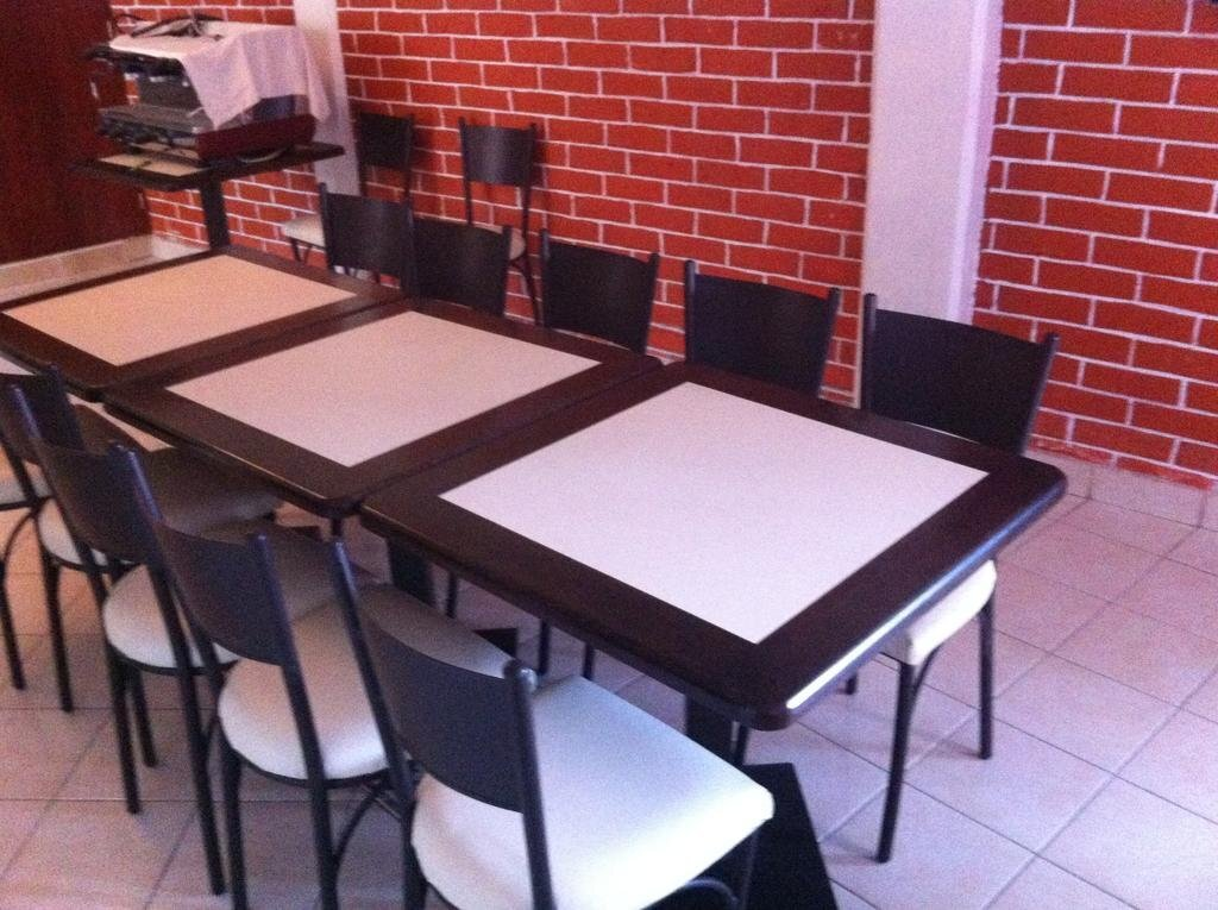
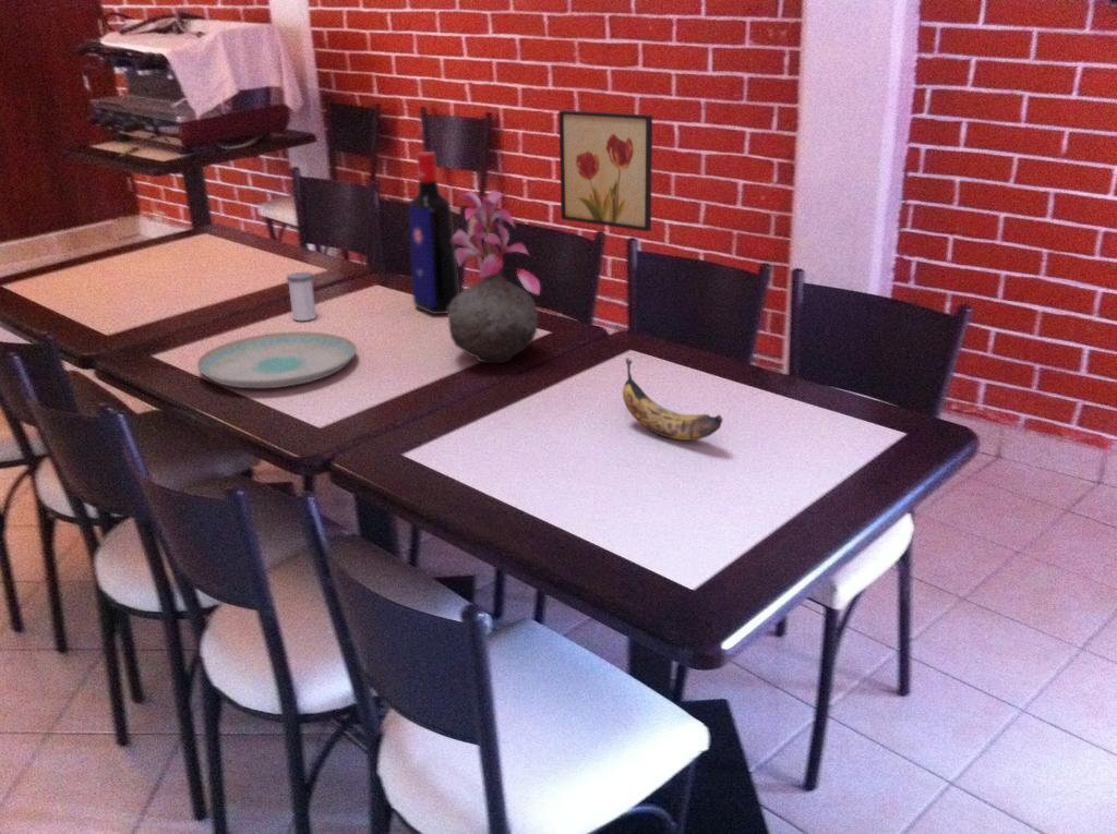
+ wall art [557,109,653,232]
+ vase [447,189,541,364]
+ banana [622,356,724,442]
+ salt shaker [286,271,317,322]
+ plate [196,330,358,389]
+ liquor bottle [408,150,460,315]
